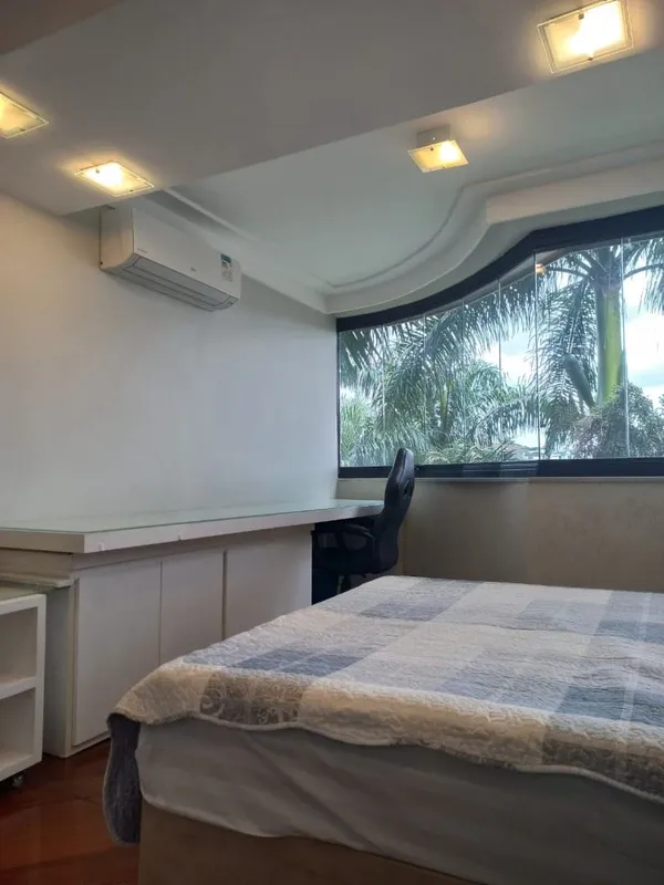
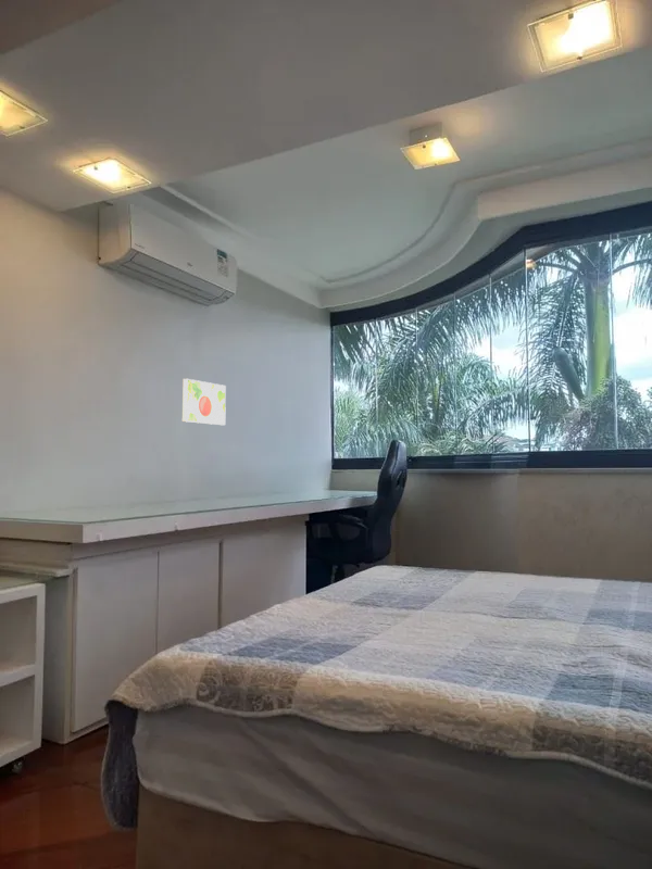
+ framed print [181,378,227,426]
